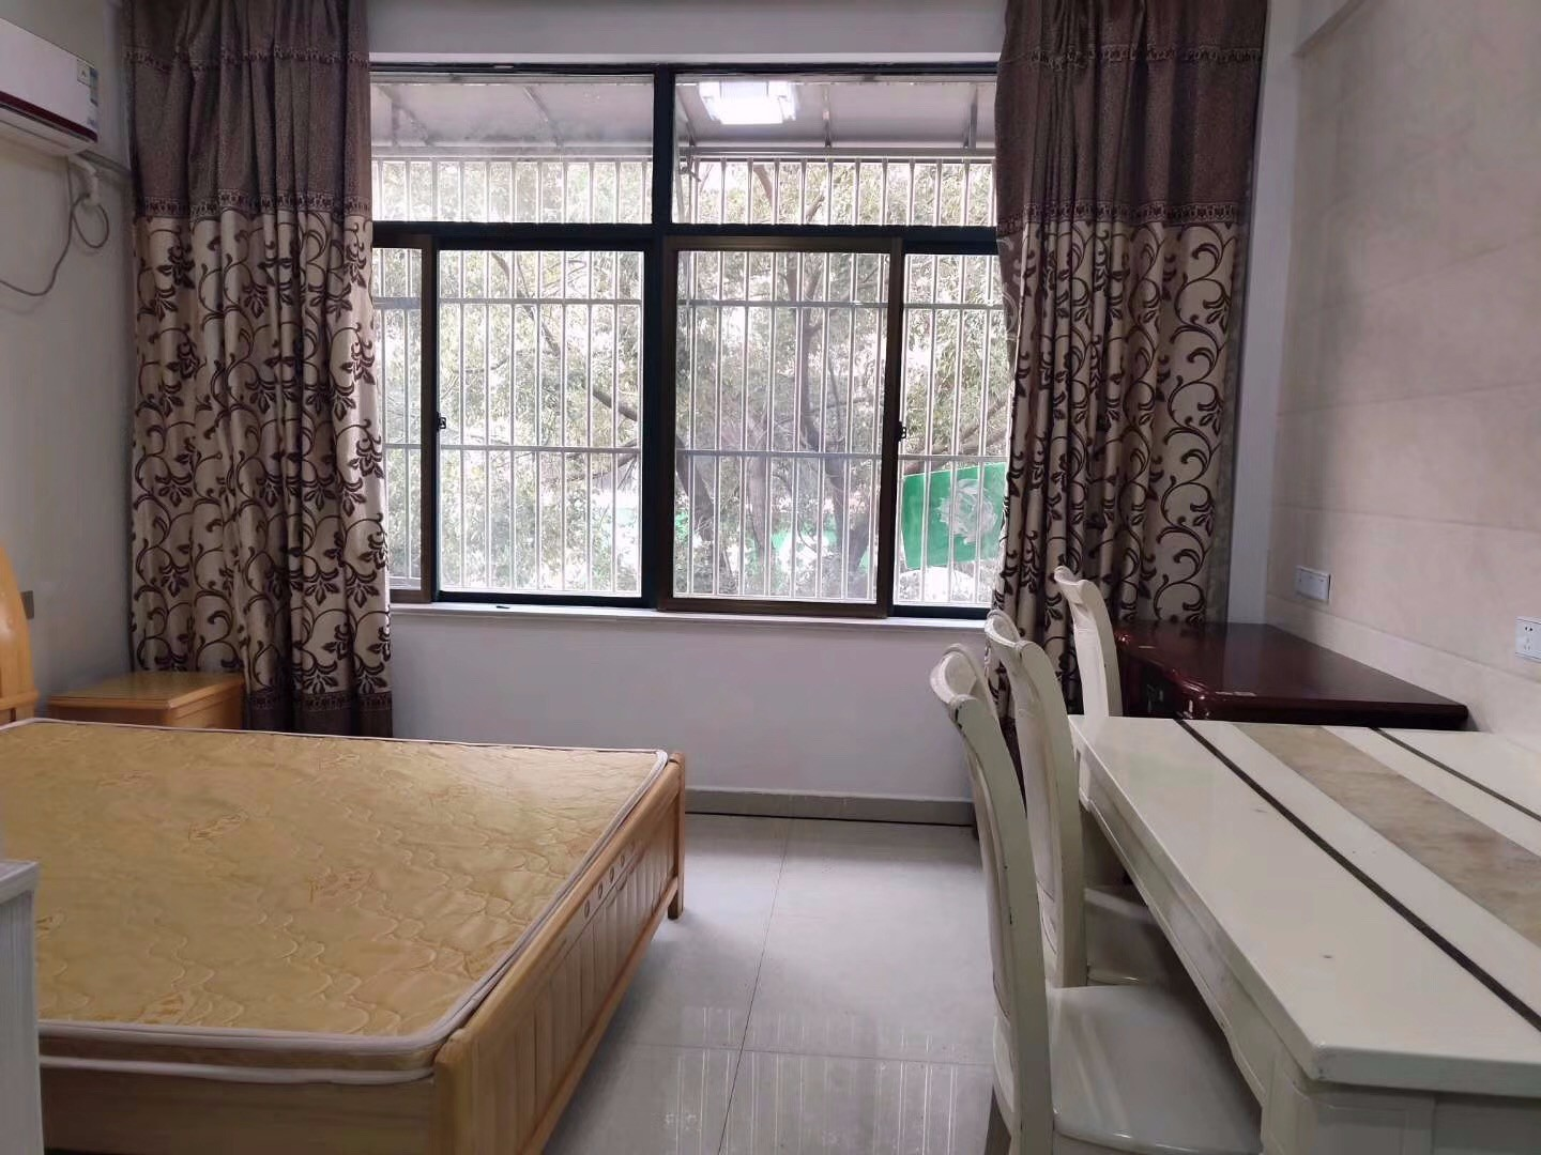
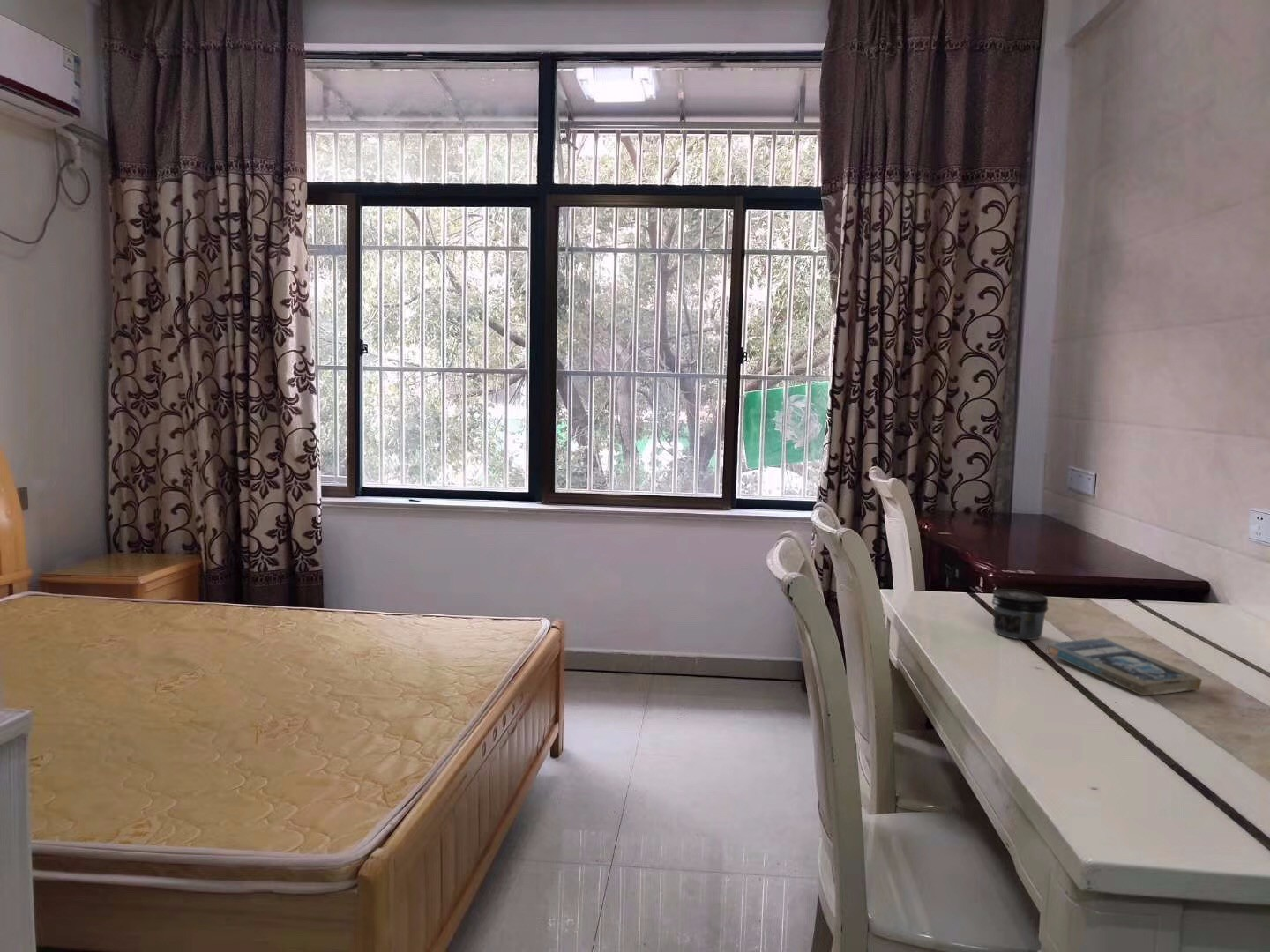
+ book [1045,637,1203,696]
+ jar [991,588,1049,641]
